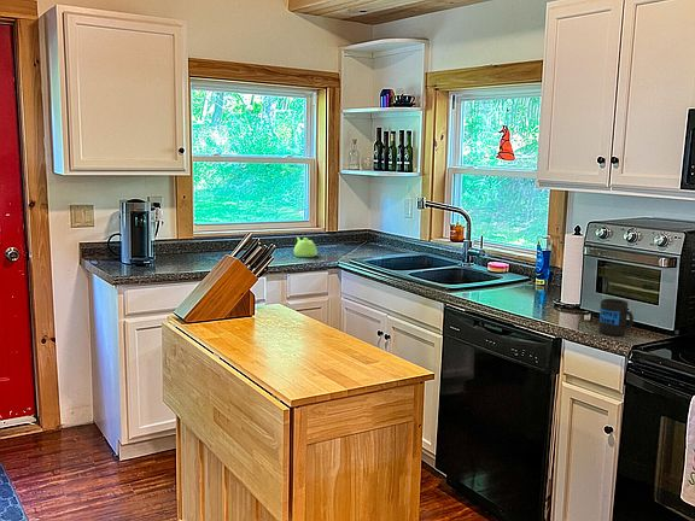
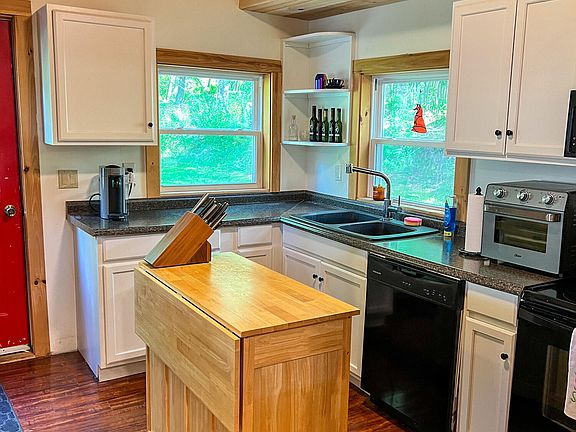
- teapot [293,236,319,258]
- mug [597,298,635,336]
